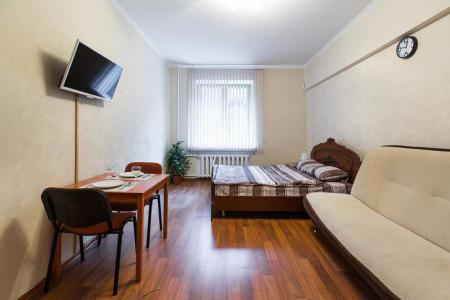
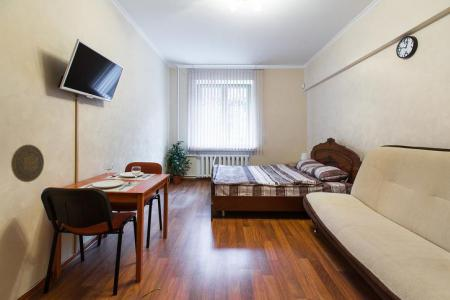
+ decorative plate [10,144,45,183]
